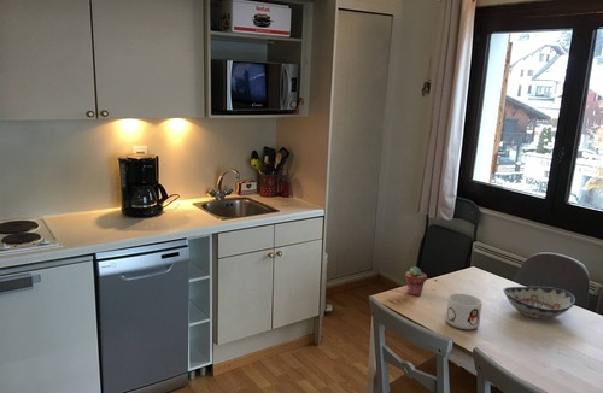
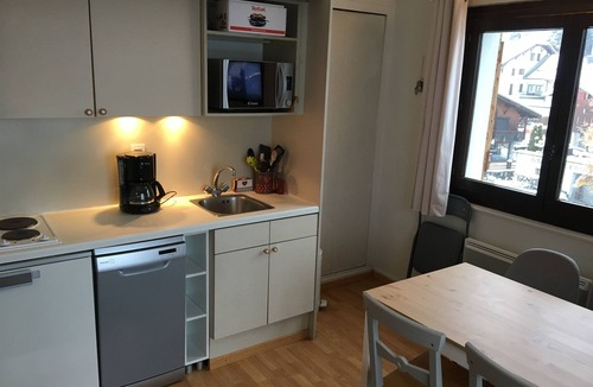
- mug [445,292,484,330]
- decorative bowl [502,286,576,321]
- potted succulent [404,265,427,297]
